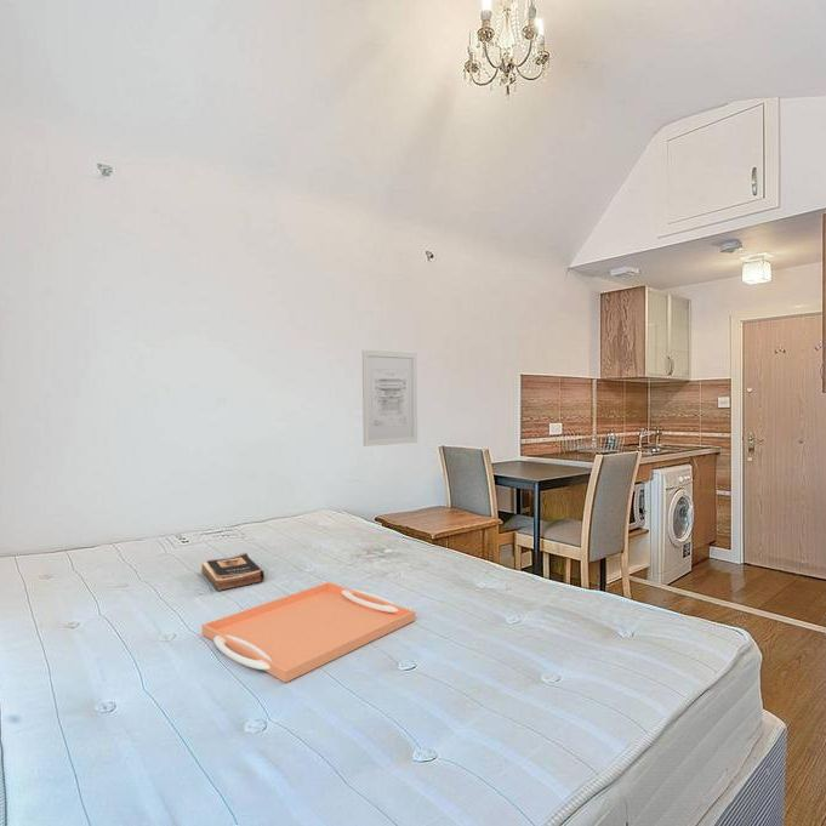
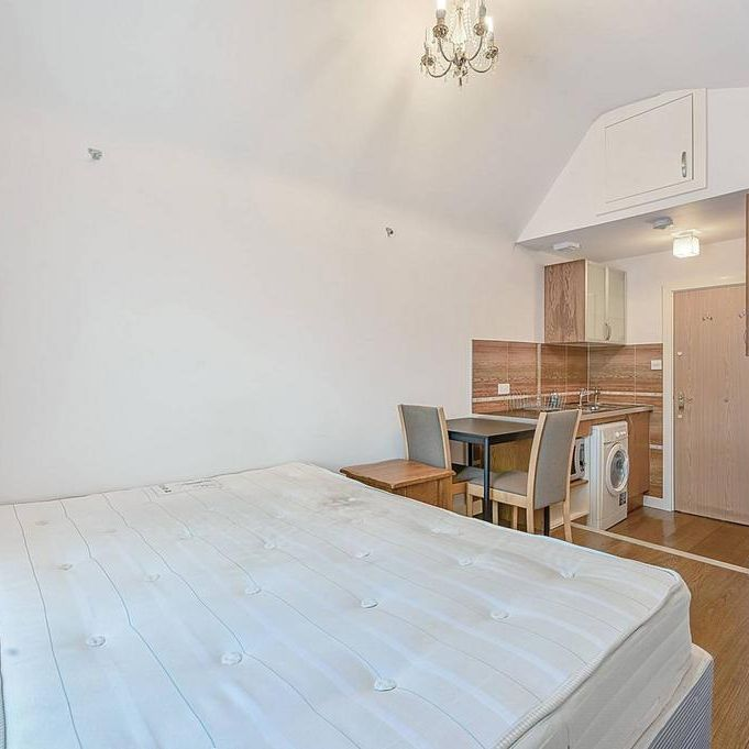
- wall art [361,349,418,448]
- book [200,552,266,592]
- serving tray [201,581,416,684]
